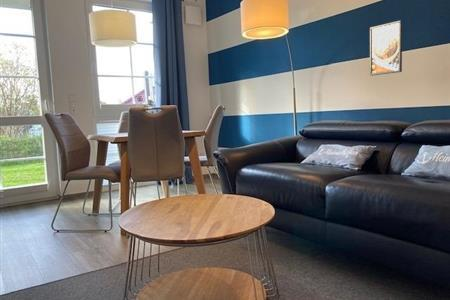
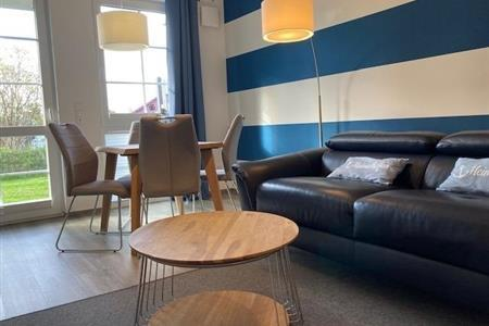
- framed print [369,19,403,77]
